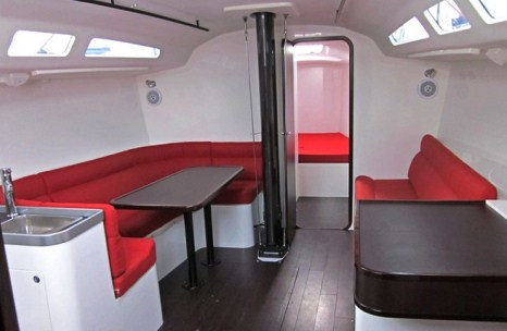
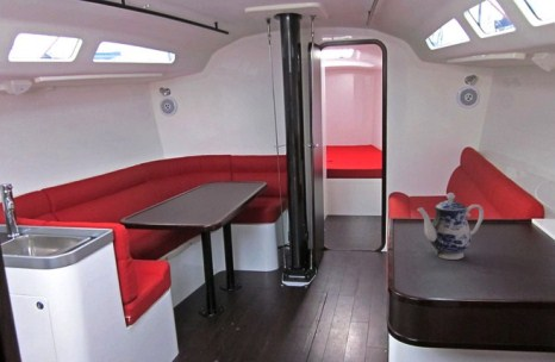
+ teapot [416,192,485,261]
